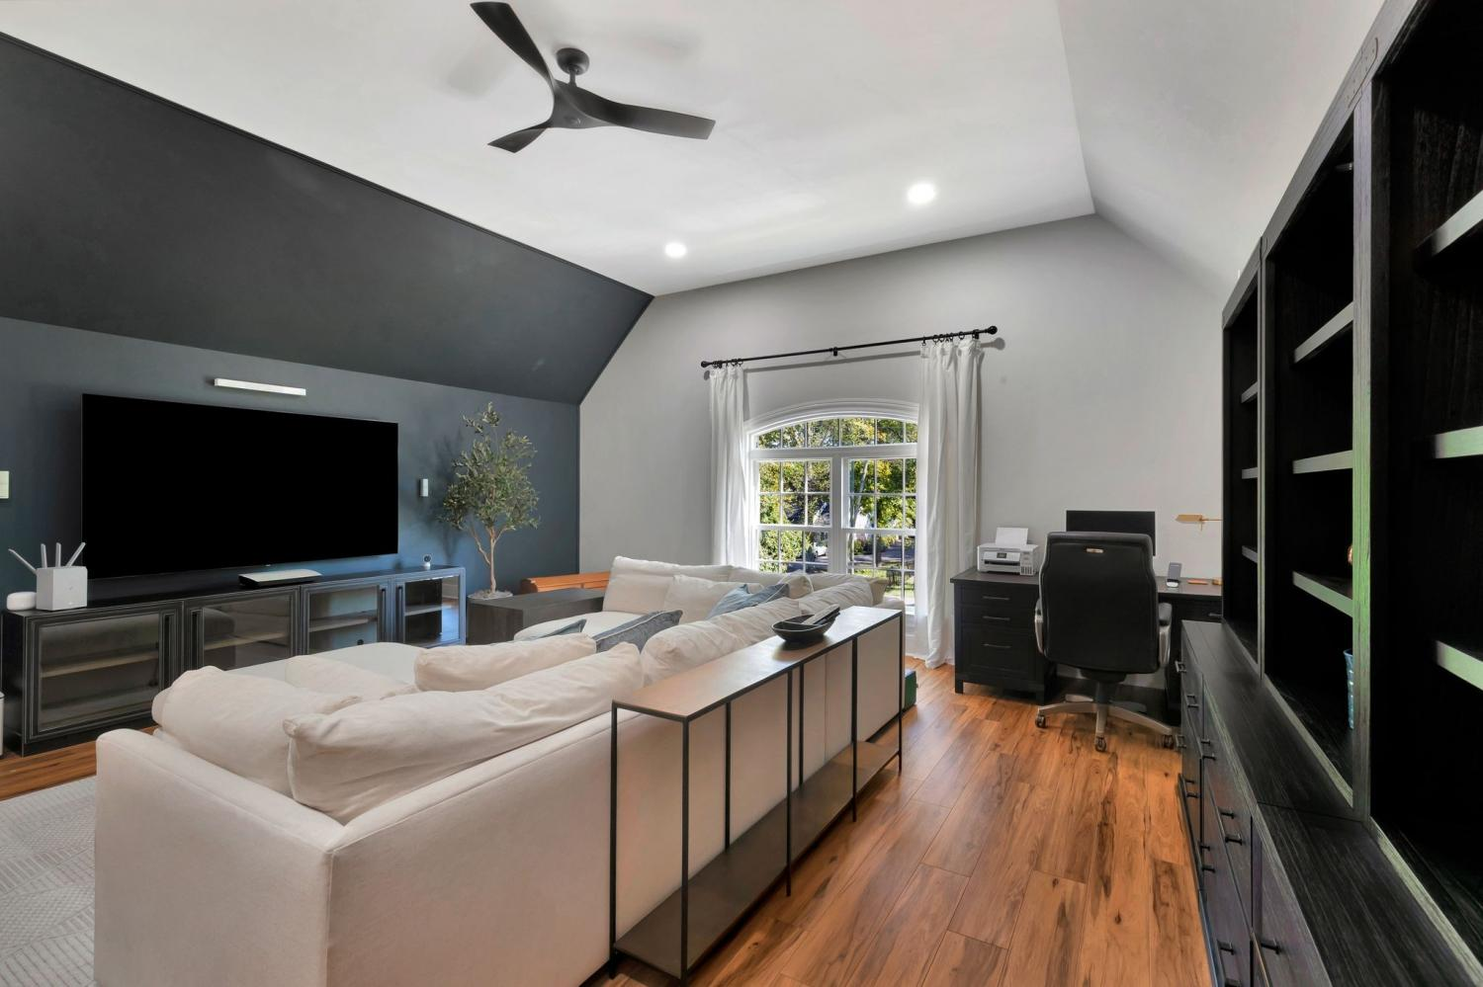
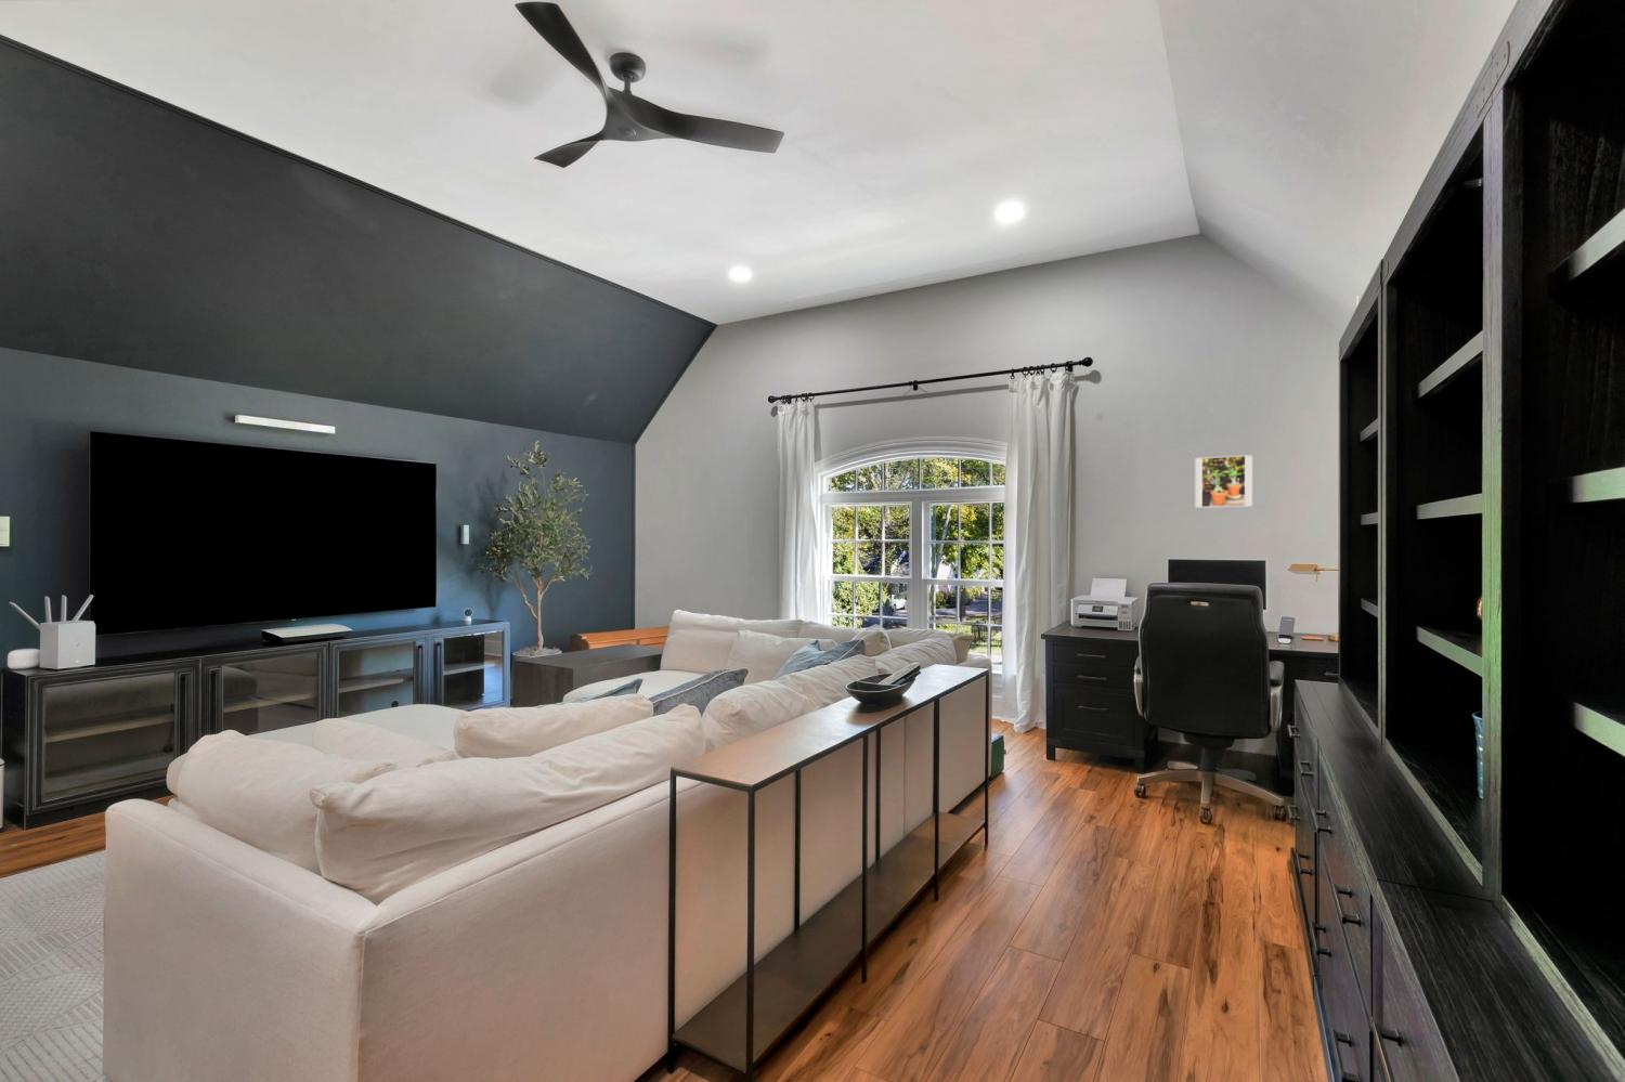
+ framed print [1194,454,1253,510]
